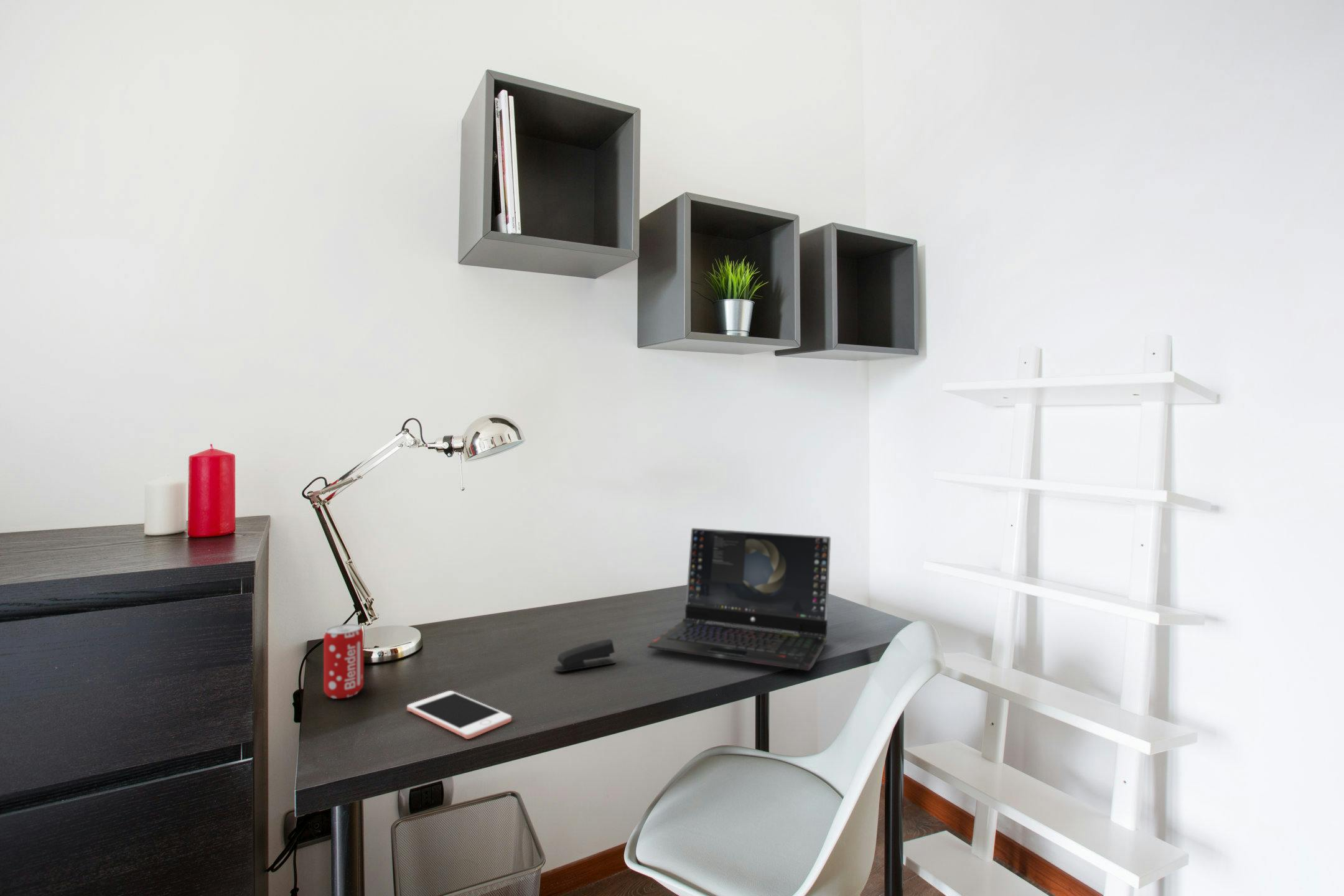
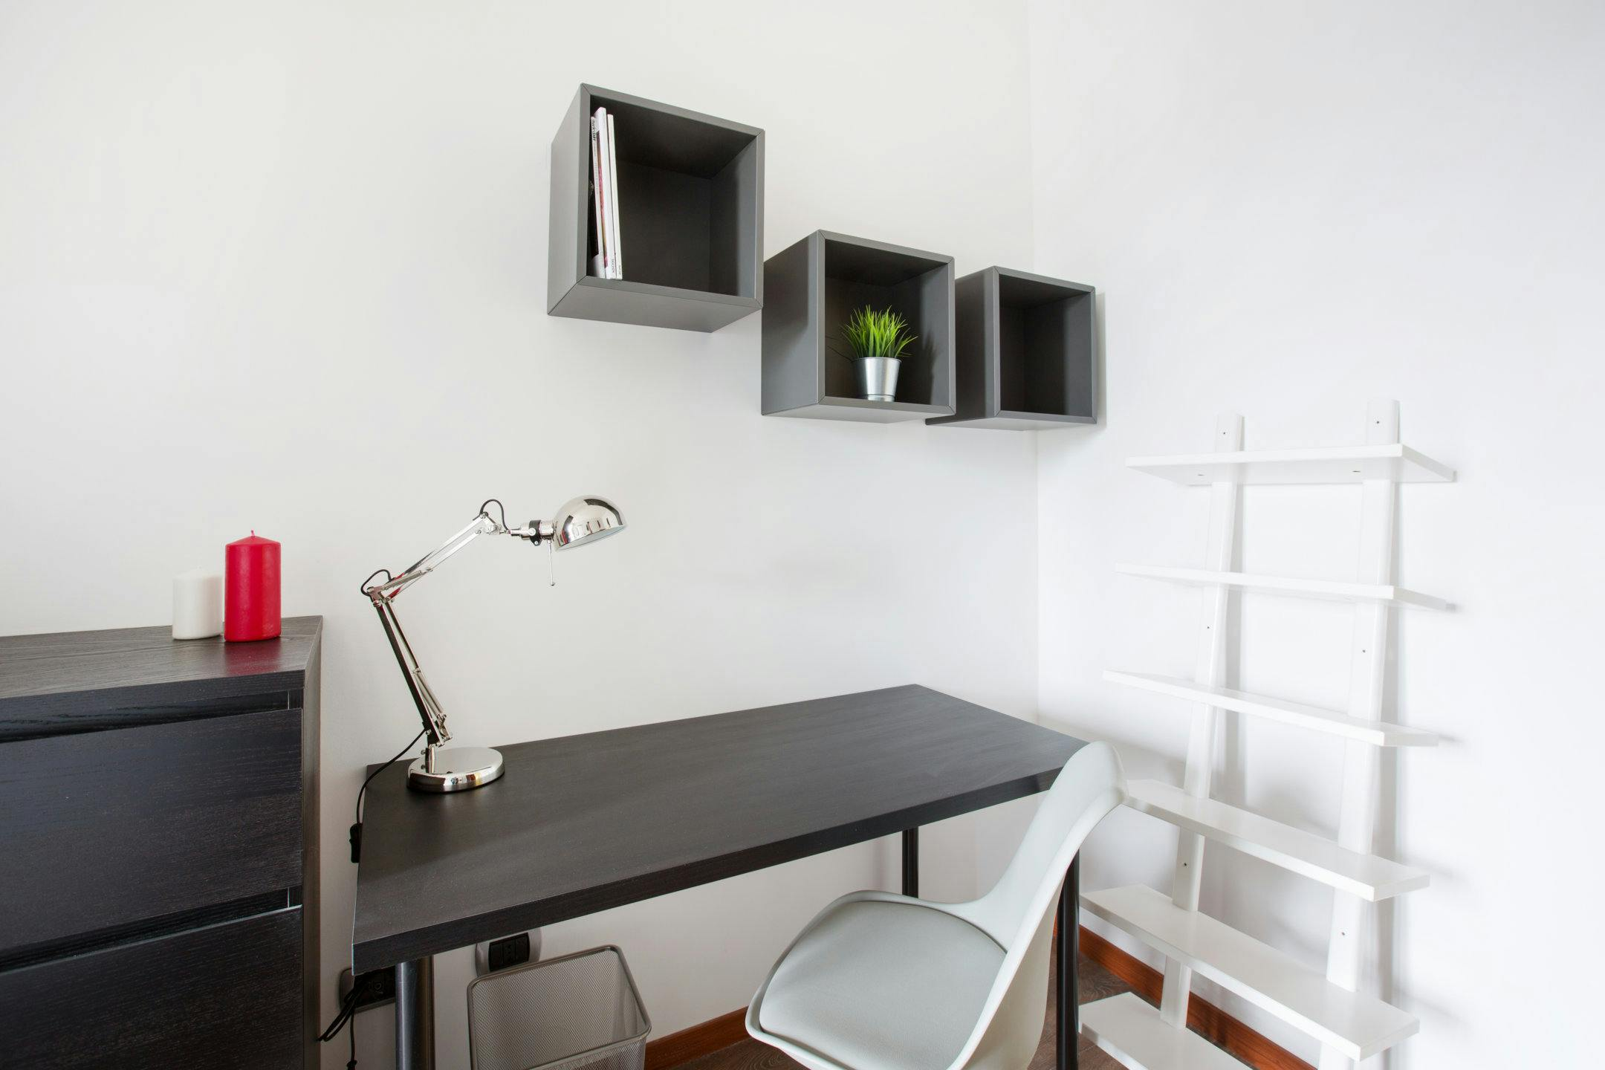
- laptop computer [646,527,831,671]
- cell phone [406,690,512,740]
- stapler [553,638,616,673]
- beverage can [323,623,364,699]
